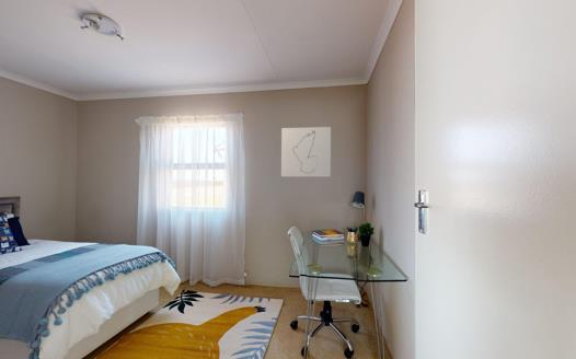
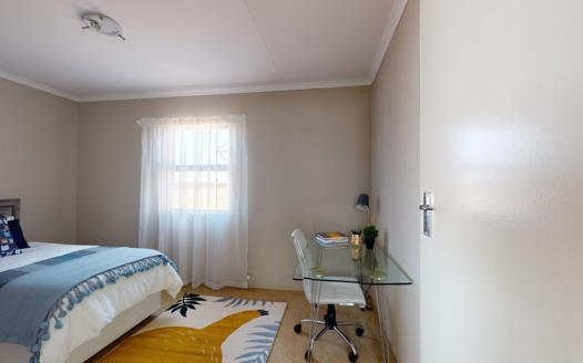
- wall art [280,126,332,178]
